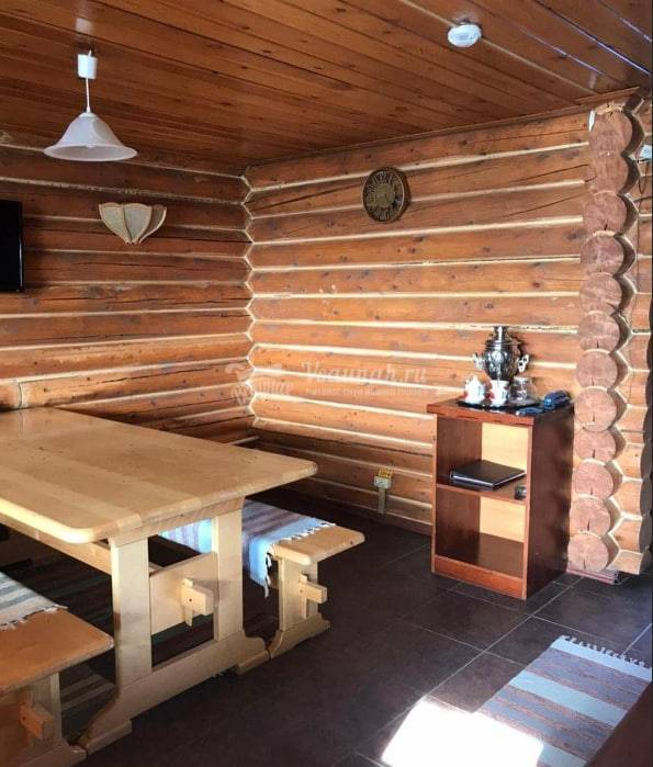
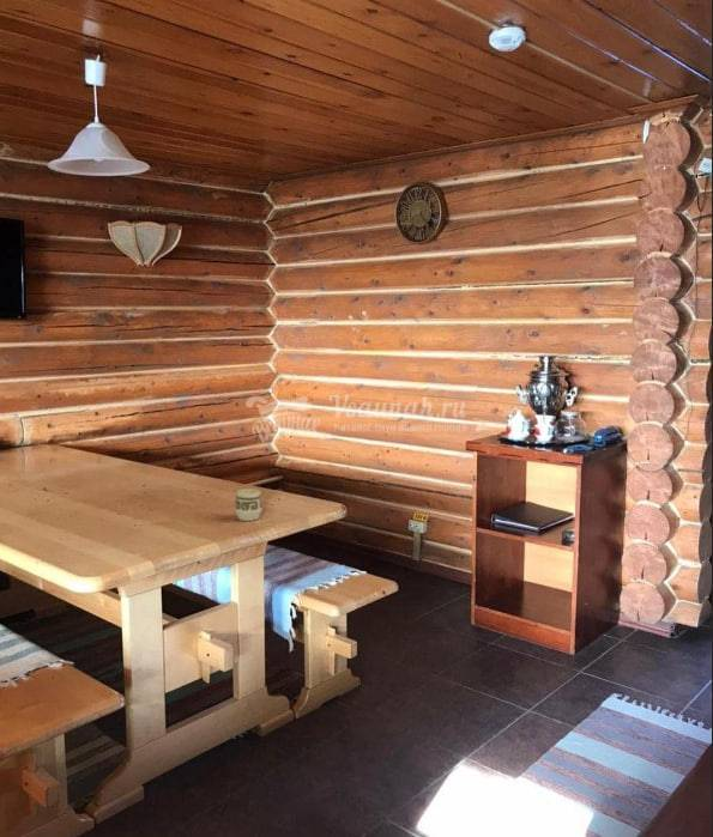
+ cup [234,487,264,522]
